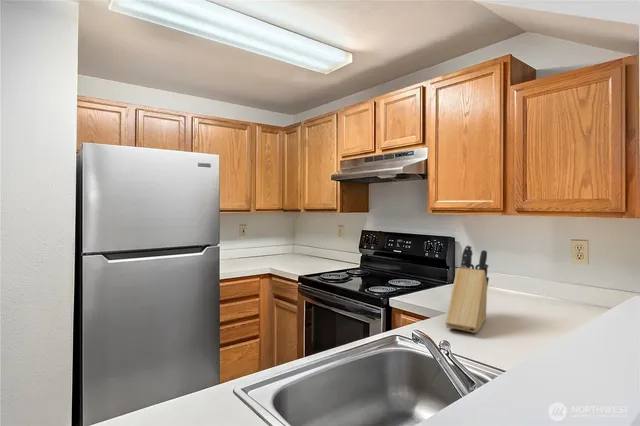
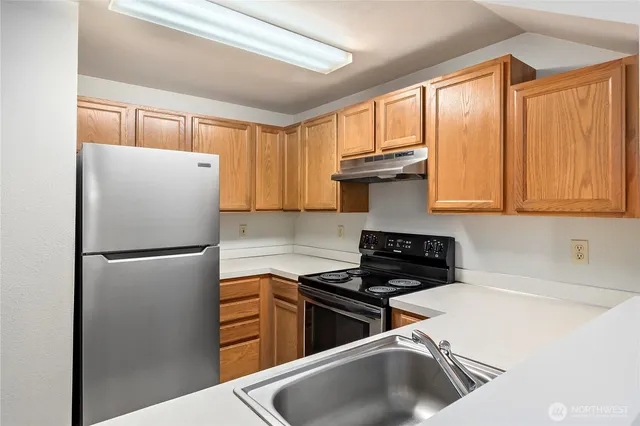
- knife block [445,244,490,334]
